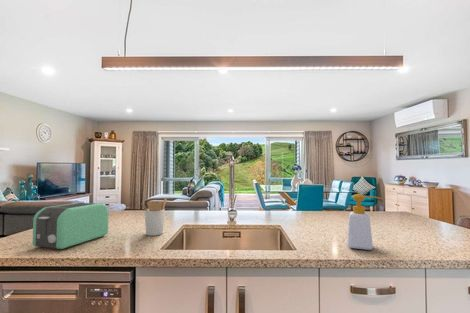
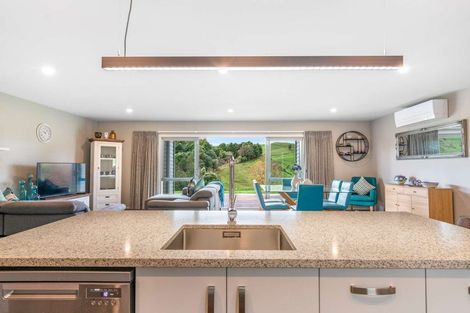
- soap bottle [346,193,384,251]
- toaster [32,202,110,250]
- utensil holder [140,197,168,237]
